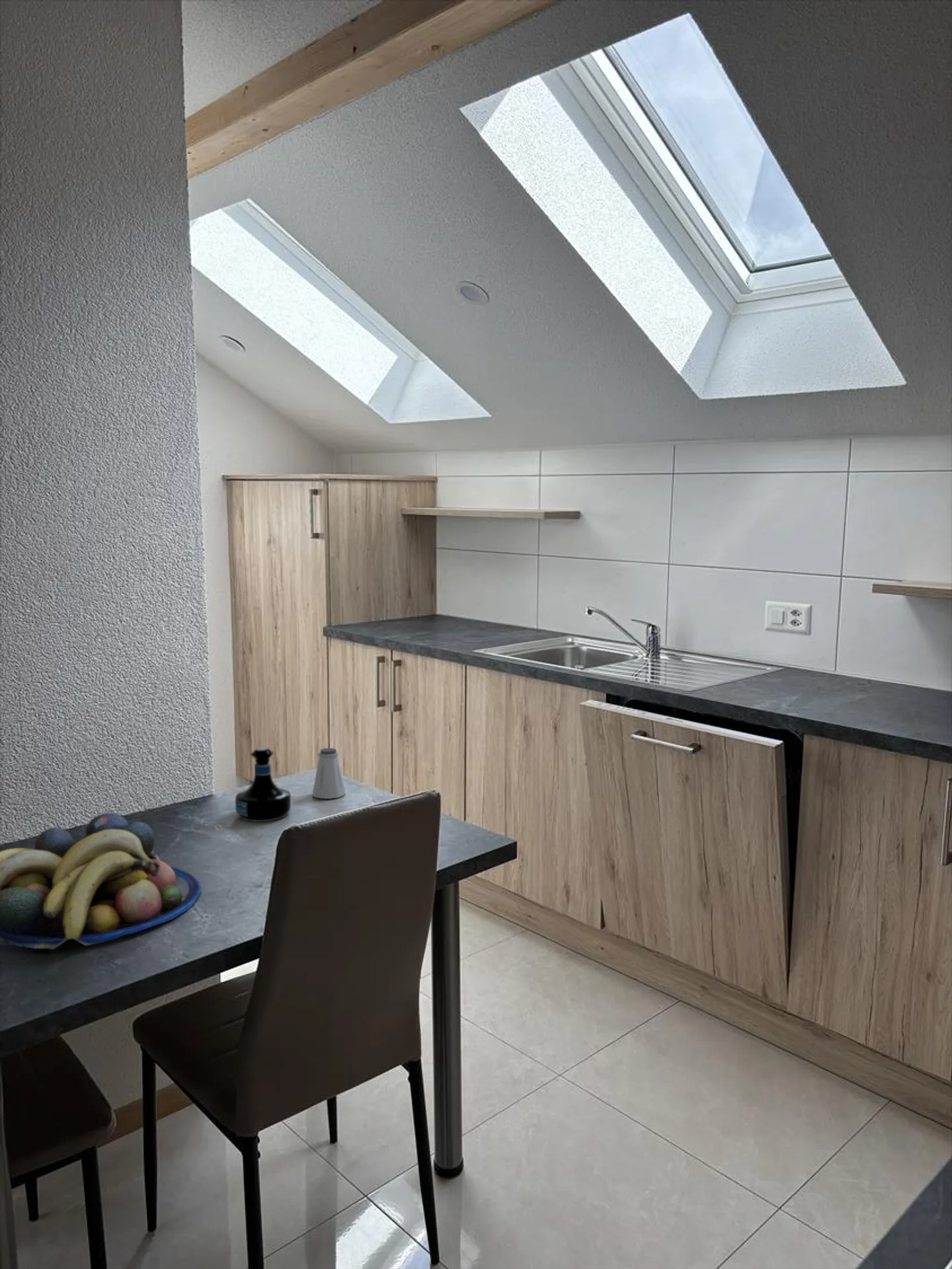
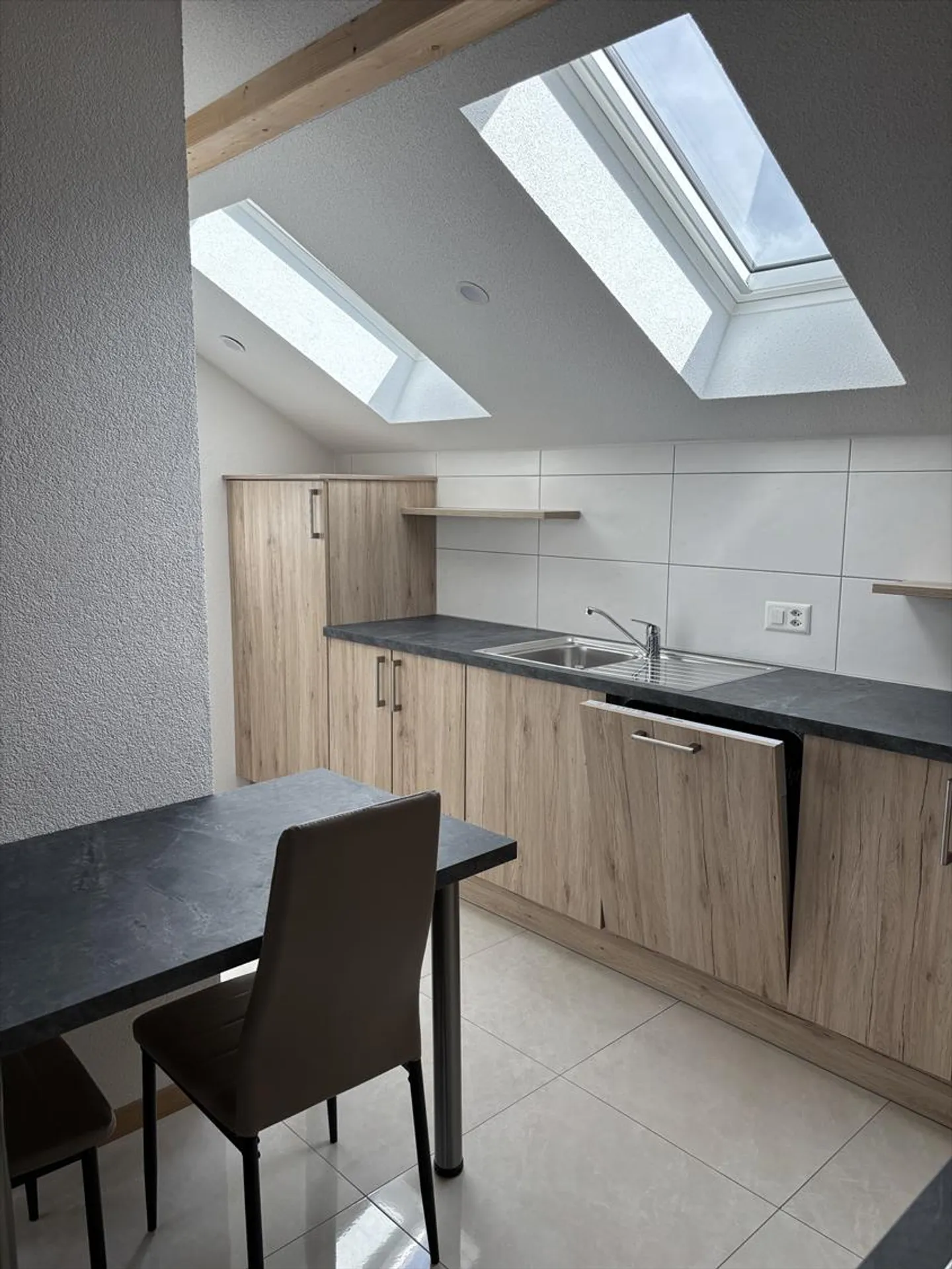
- tequila bottle [235,747,292,822]
- fruit bowl [0,812,202,950]
- saltshaker [311,747,346,799]
